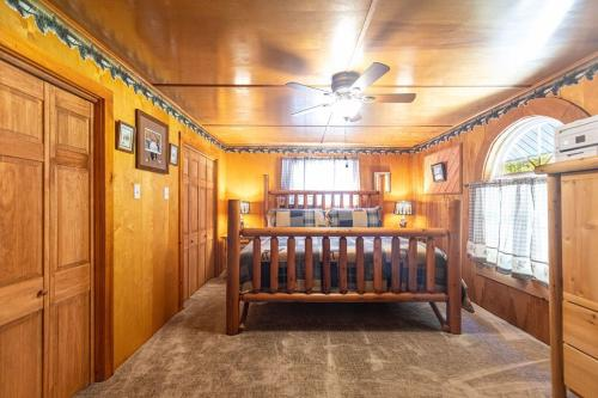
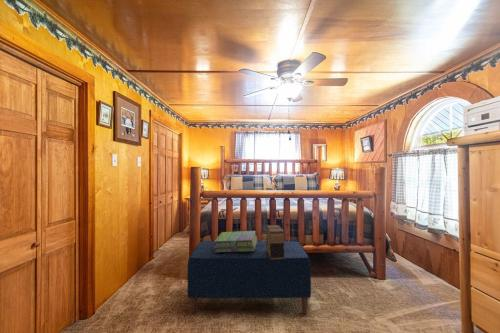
+ decorative box [265,224,285,259]
+ bench [186,240,312,316]
+ stack of books [214,230,258,253]
